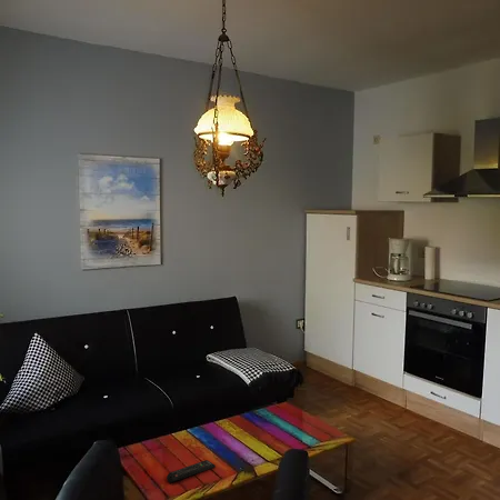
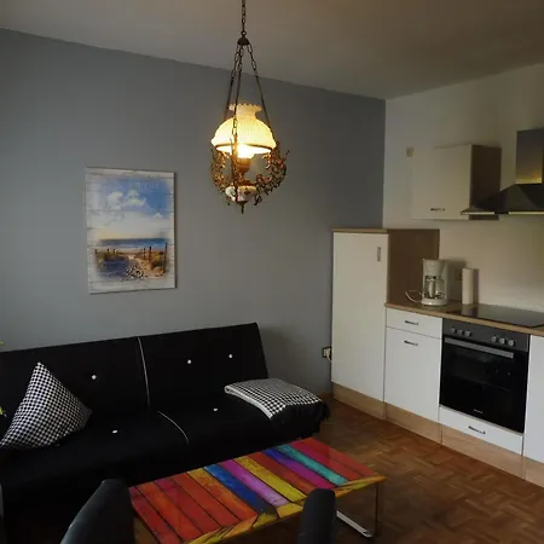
- remote control [166,459,217,483]
